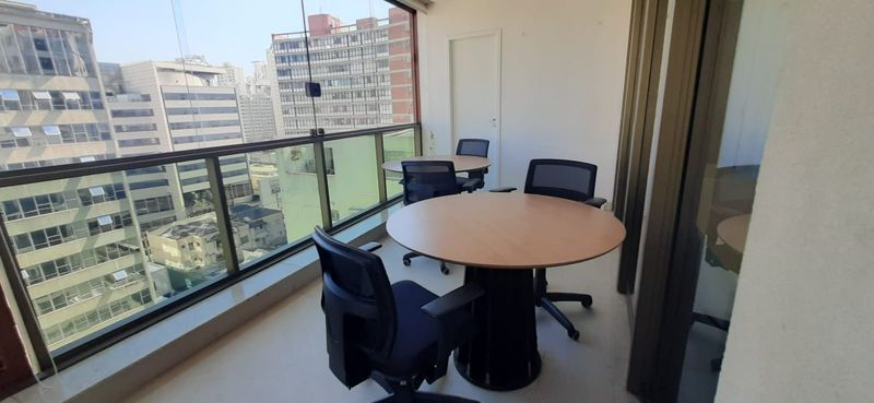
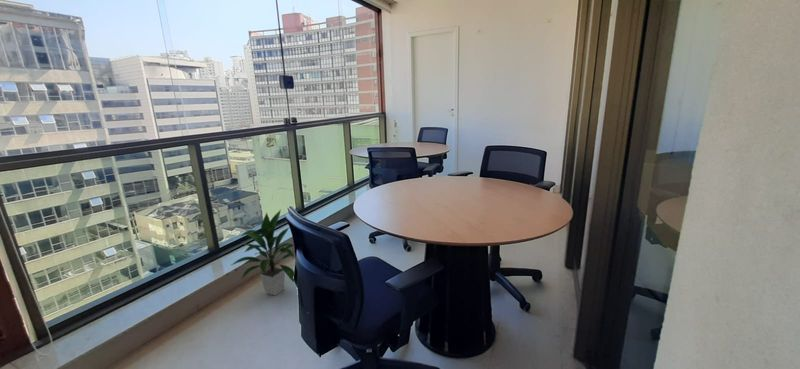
+ indoor plant [231,209,296,296]
